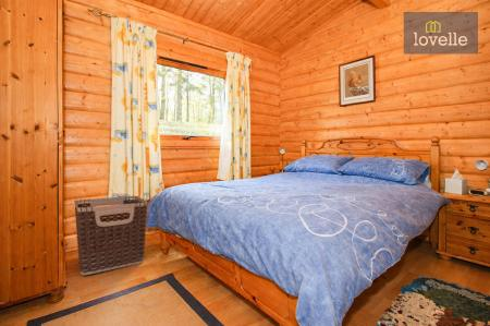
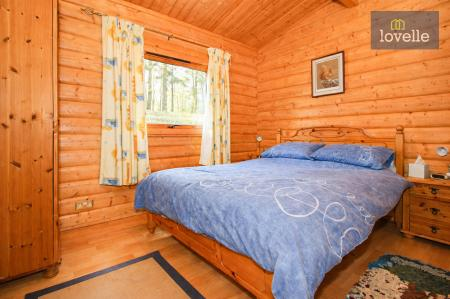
- clothes hamper [74,195,149,276]
